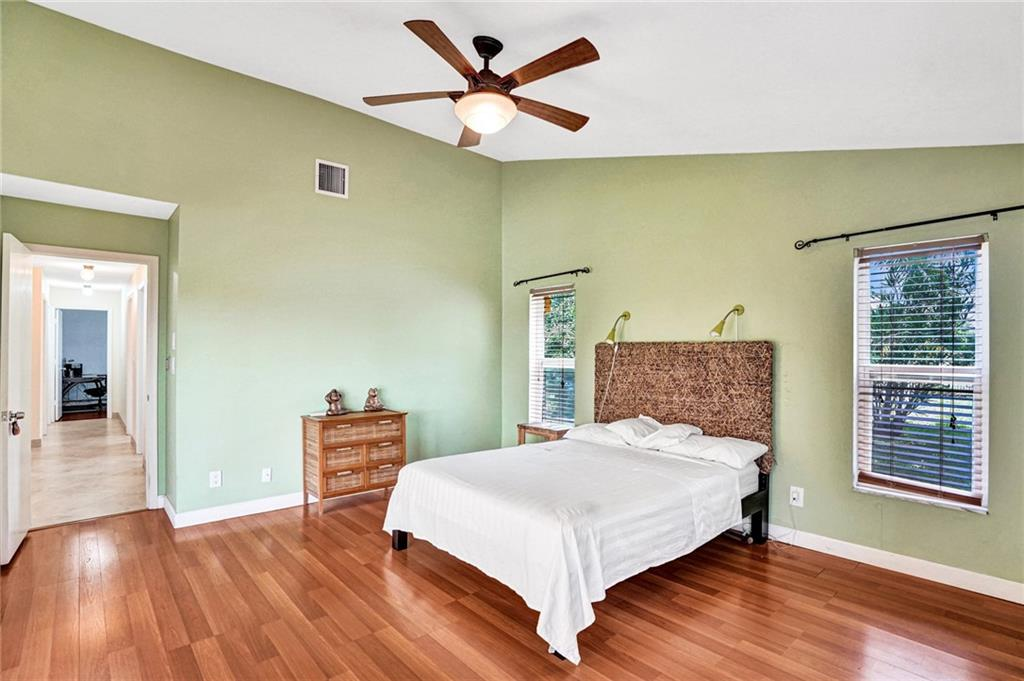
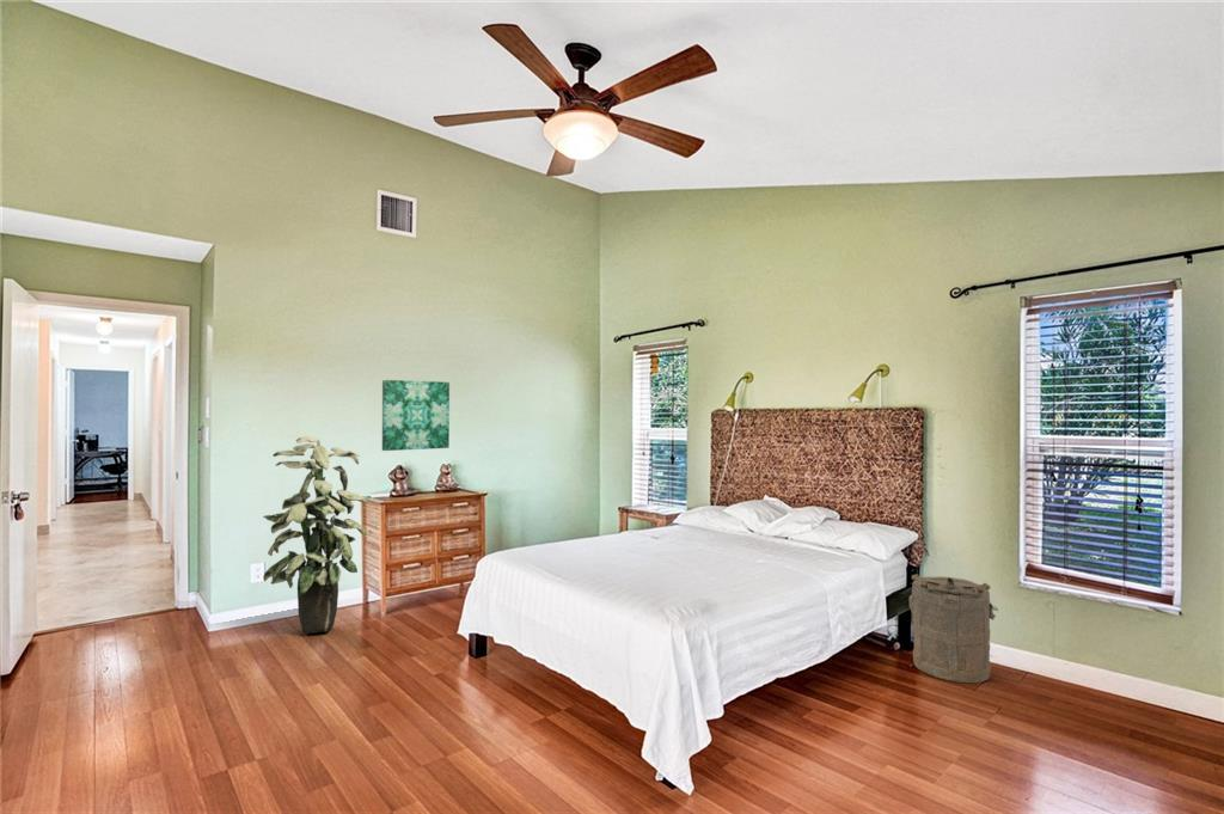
+ wall art [381,379,451,452]
+ indoor plant [262,435,368,635]
+ laundry hamper [908,573,999,684]
